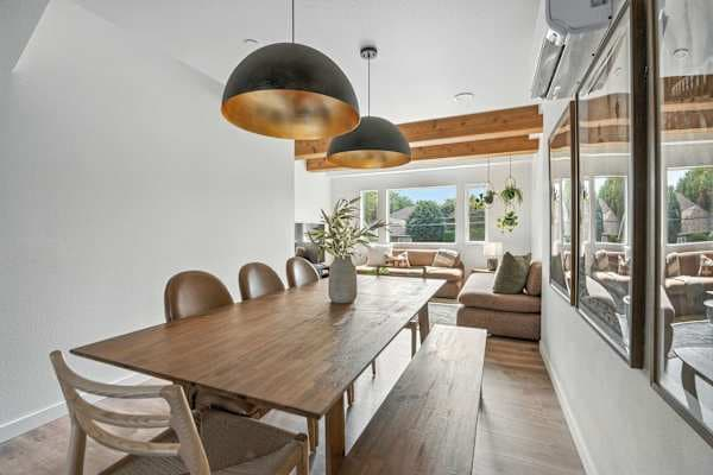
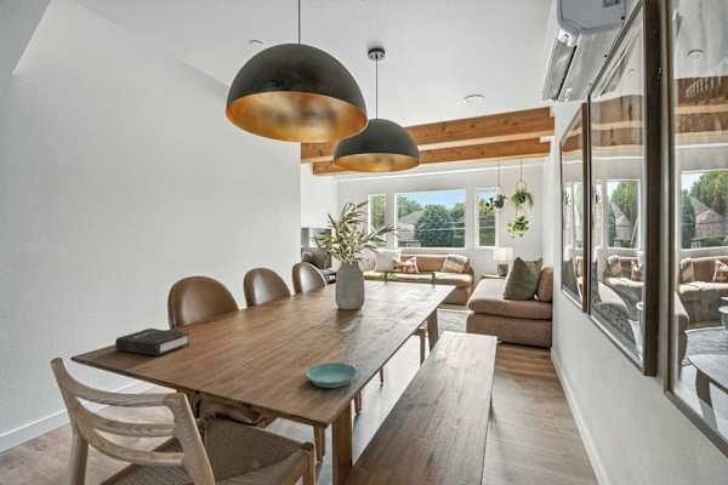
+ hardback book [114,327,190,356]
+ saucer [305,361,358,389]
